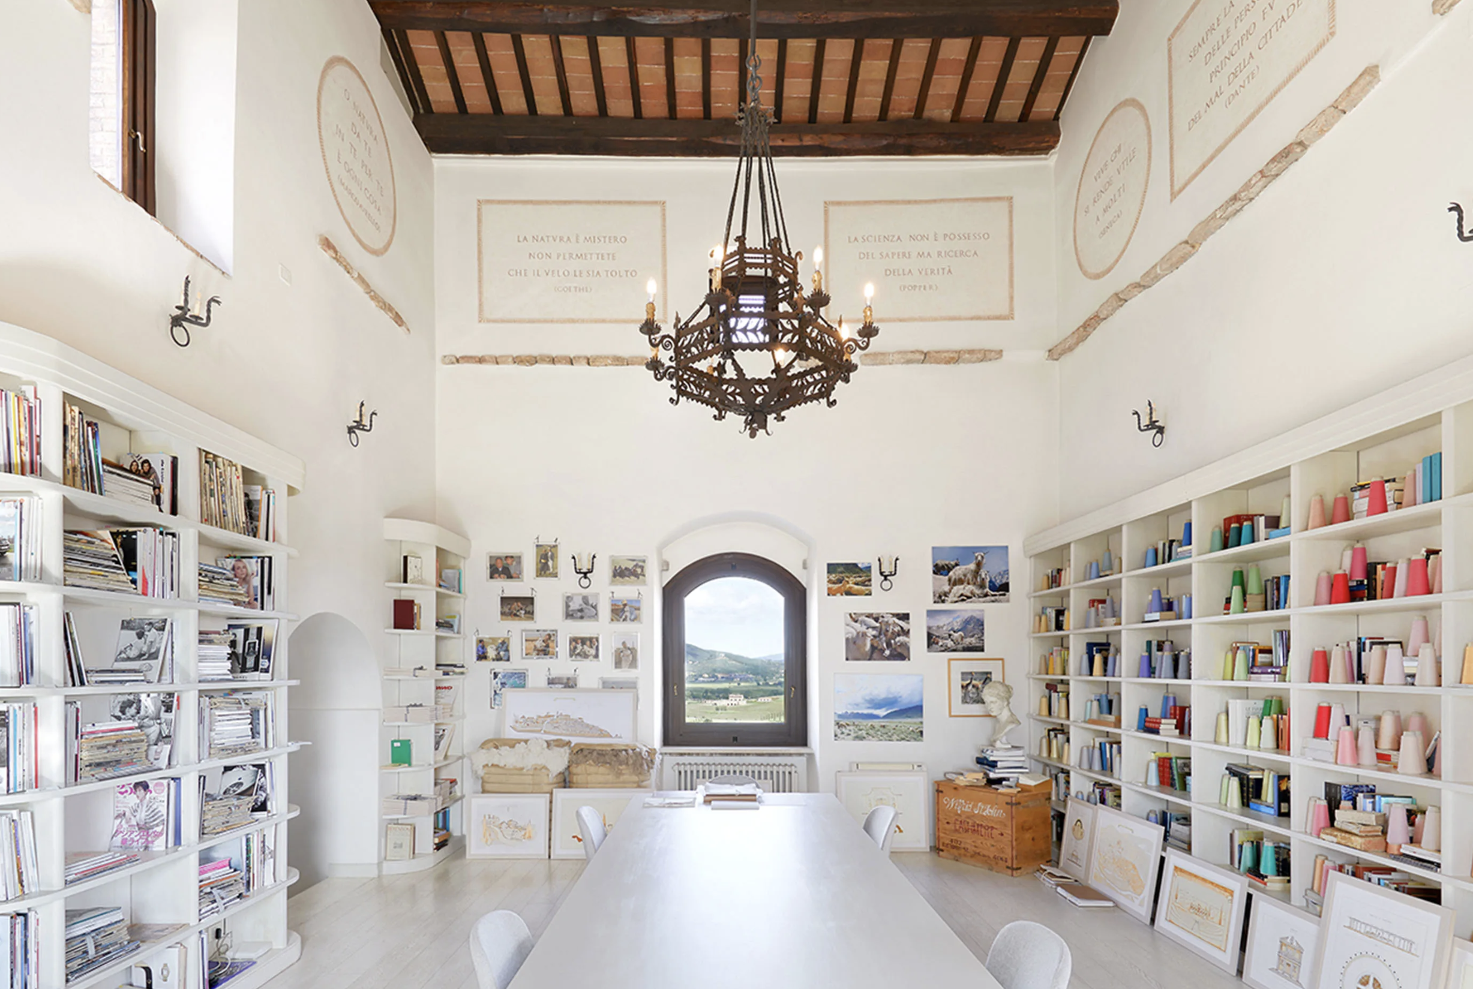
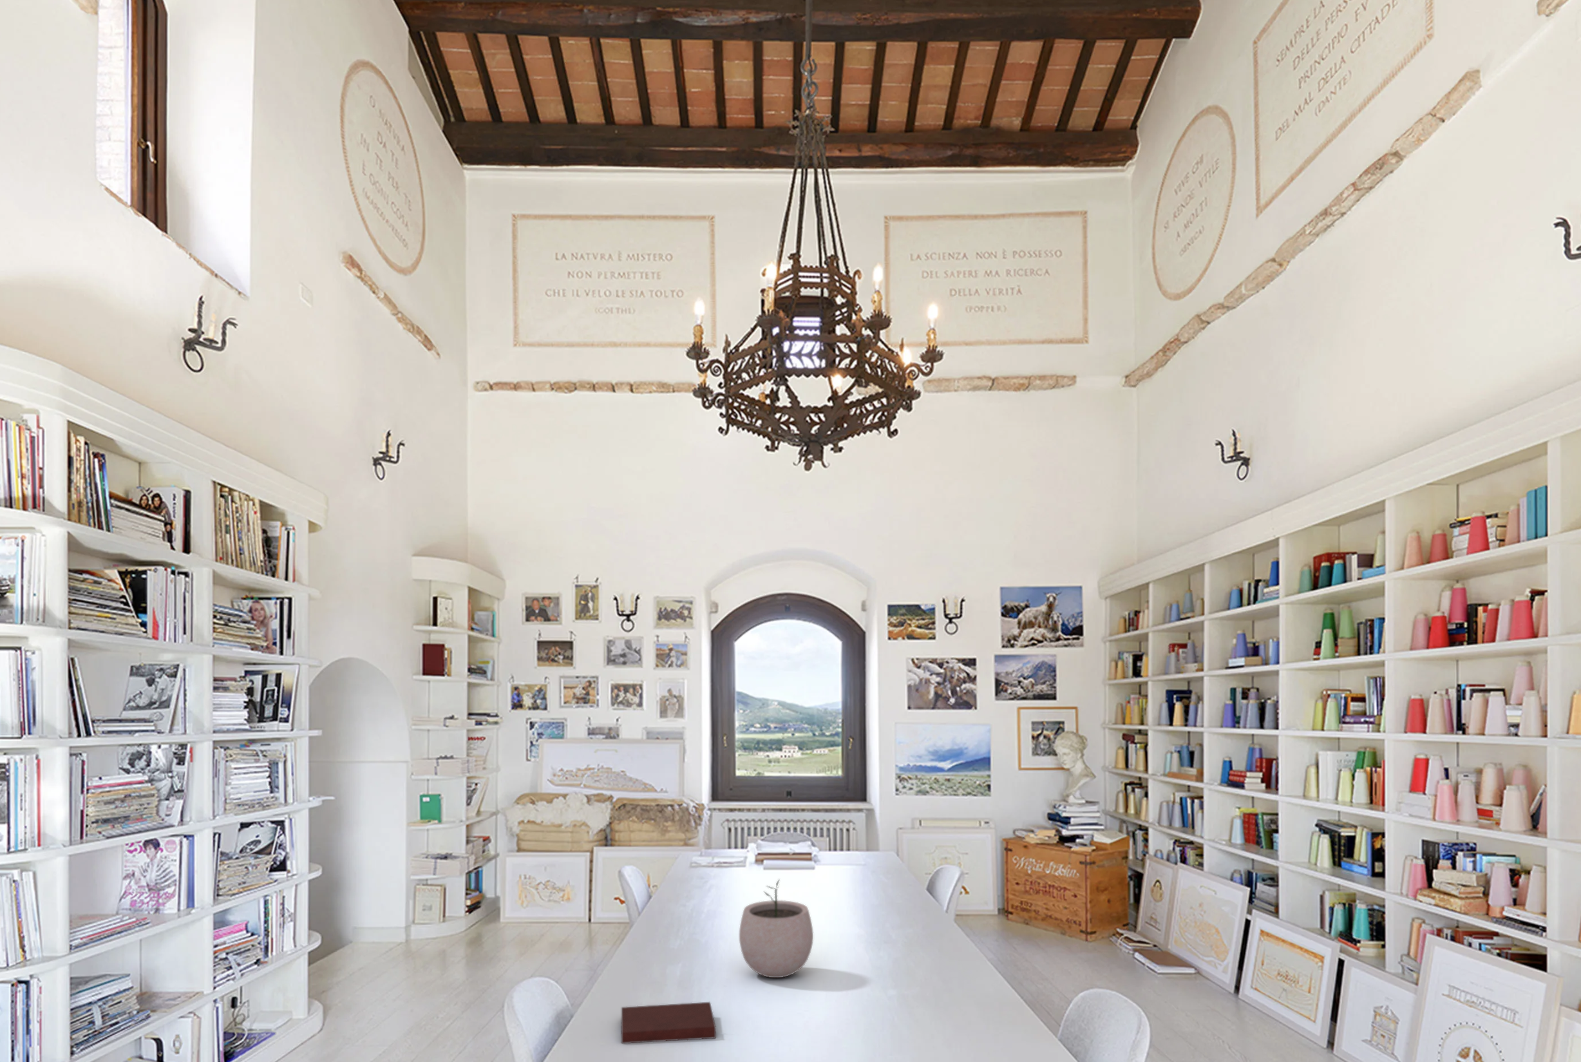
+ plant pot [738,878,814,978]
+ notebook [621,1002,717,1044]
